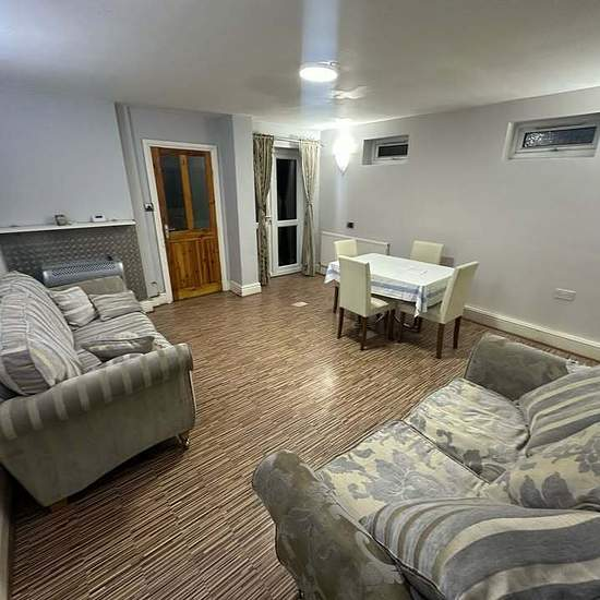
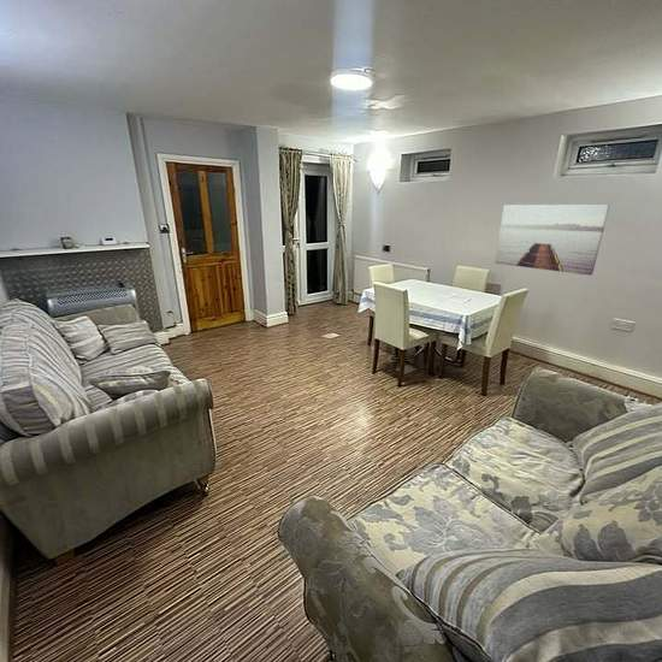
+ wall art [493,203,611,277]
